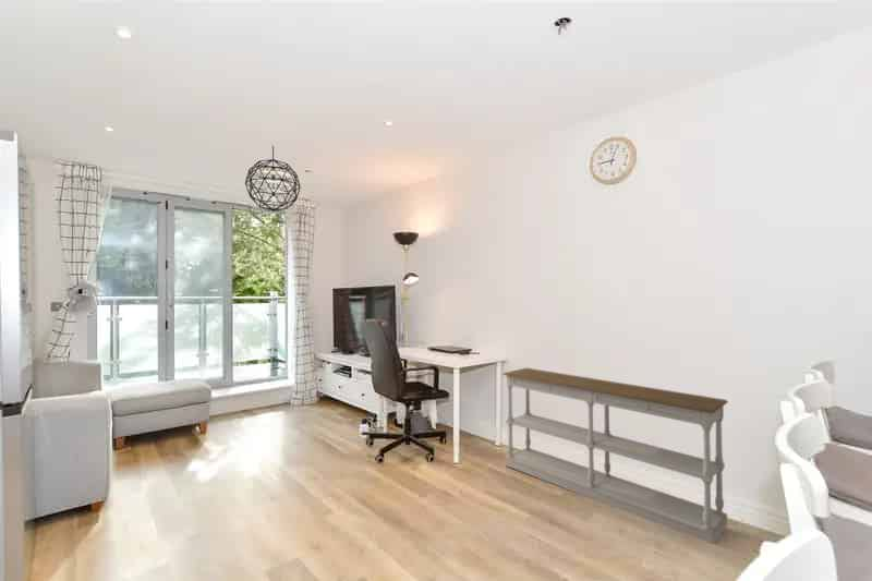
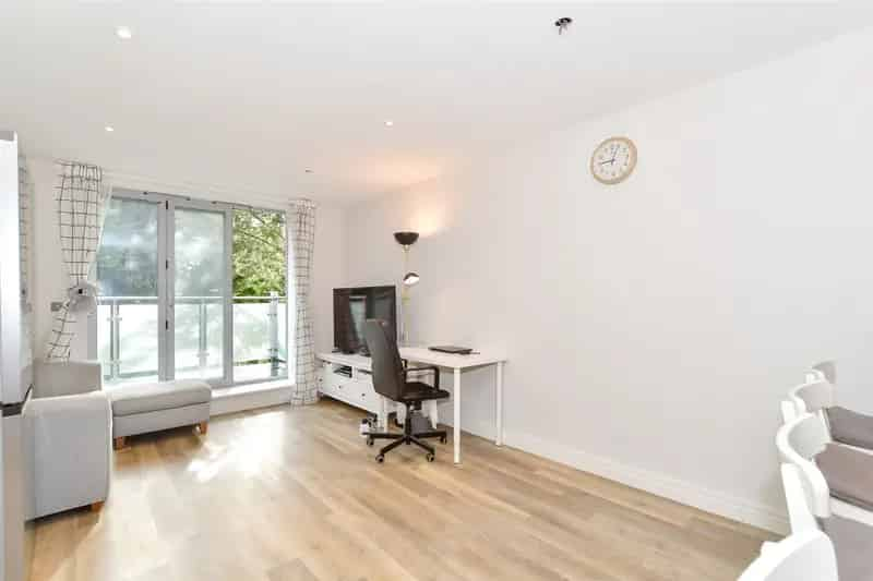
- pendant light [244,145,302,213]
- console table [502,367,729,545]
